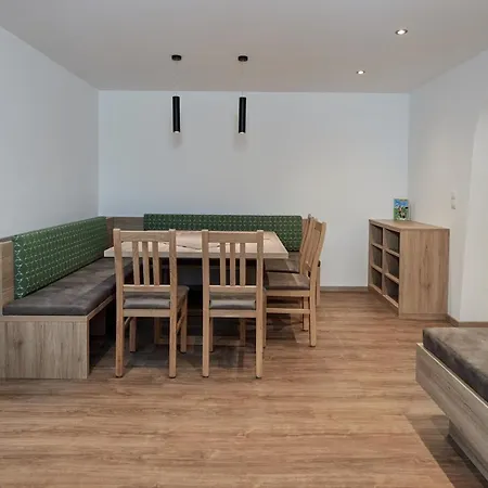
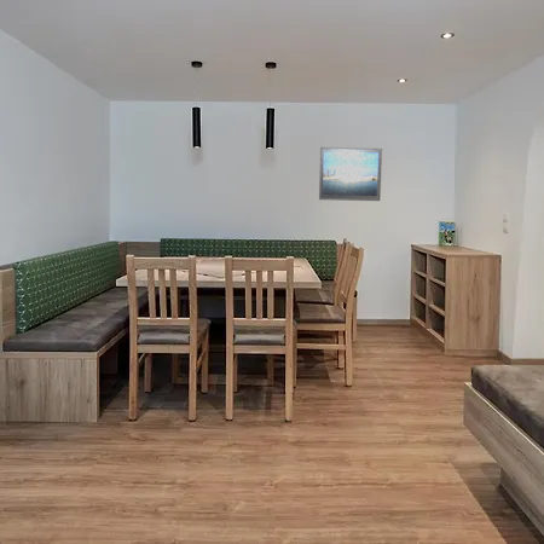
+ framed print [318,146,383,202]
